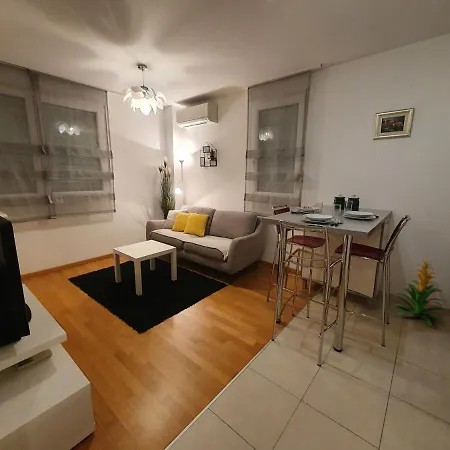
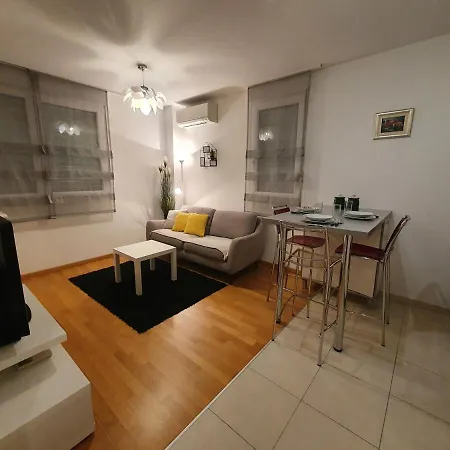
- indoor plant [393,256,447,327]
